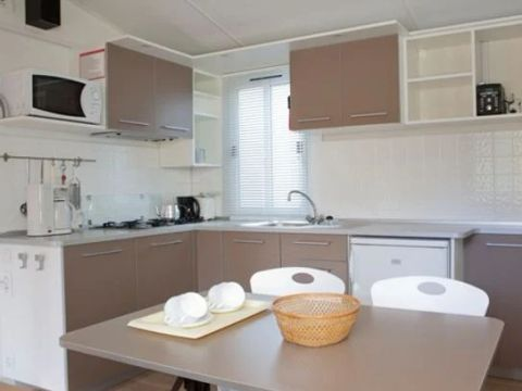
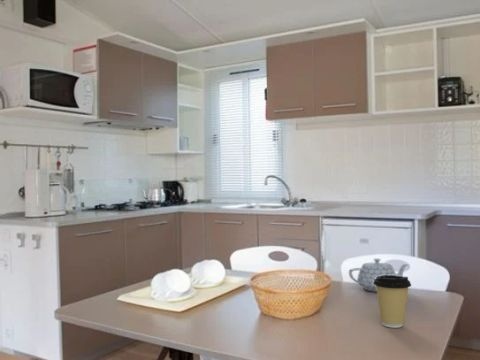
+ coffee cup [373,275,412,329]
+ teapot [348,257,410,293]
